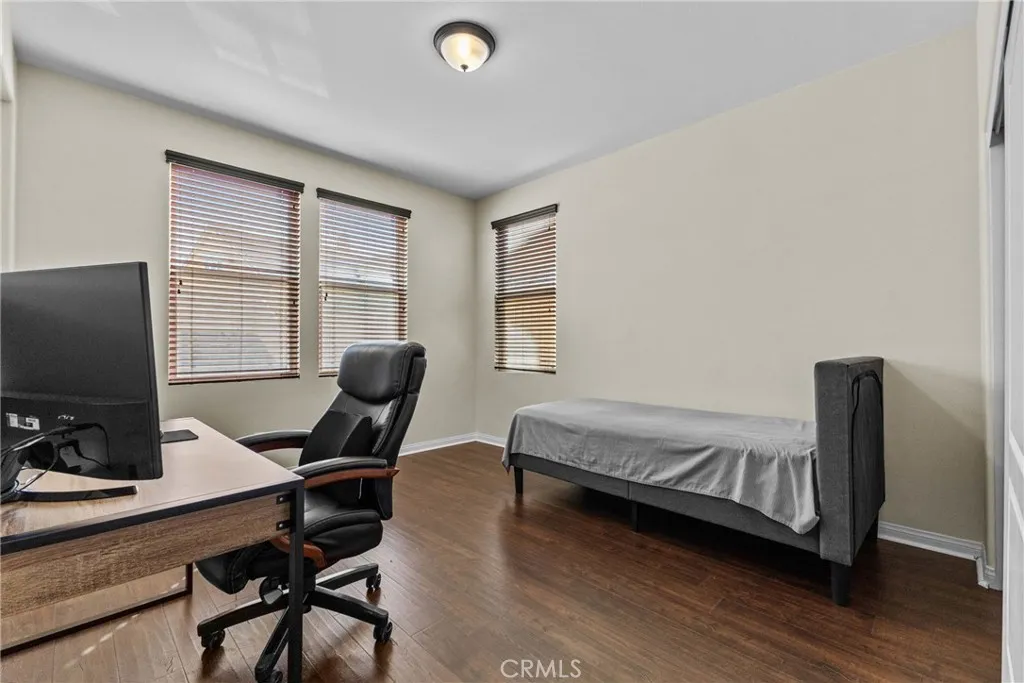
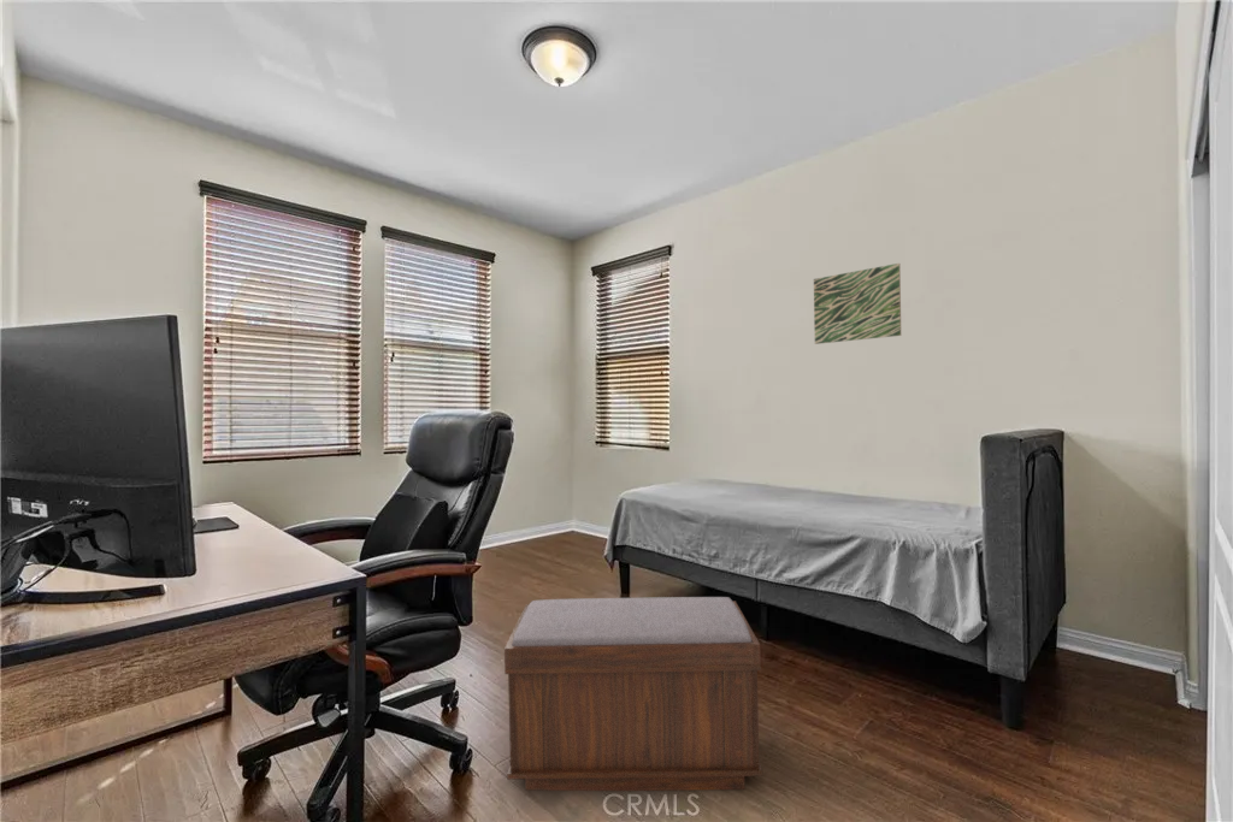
+ bench [503,596,763,792]
+ wall art [813,262,902,345]
